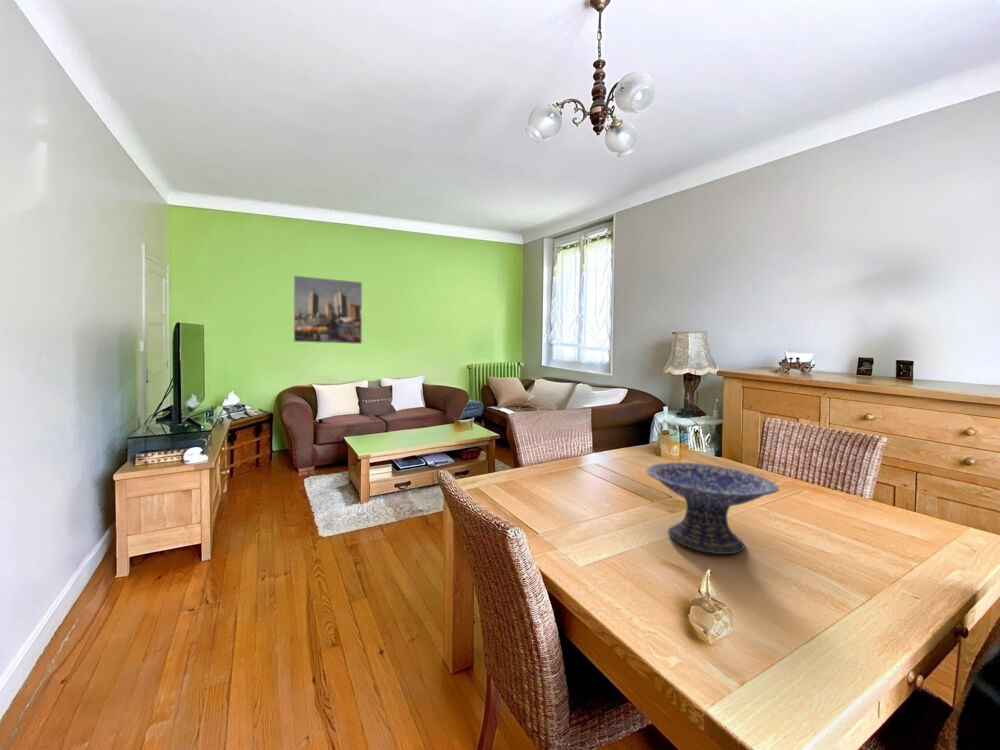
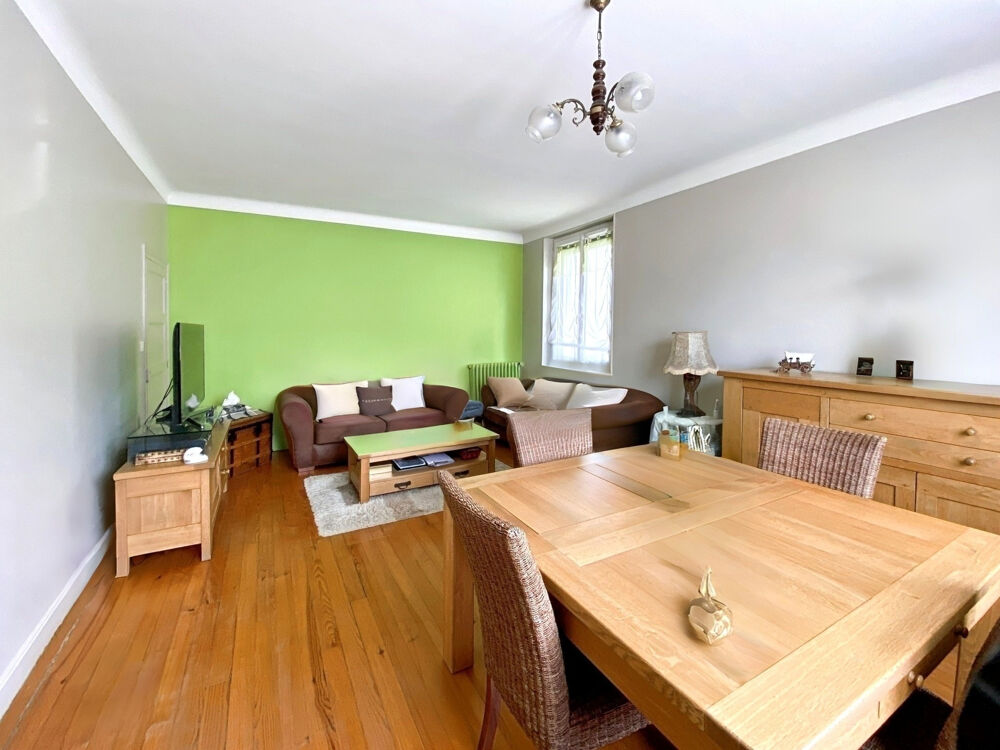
- decorative bowl [645,461,780,555]
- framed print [293,274,363,345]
